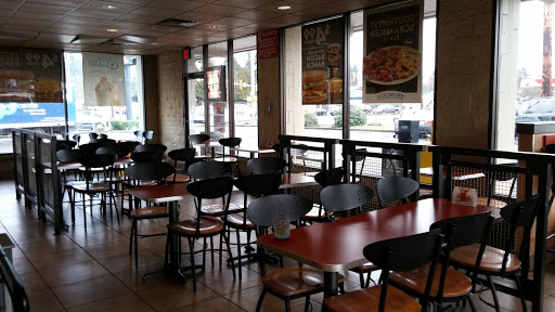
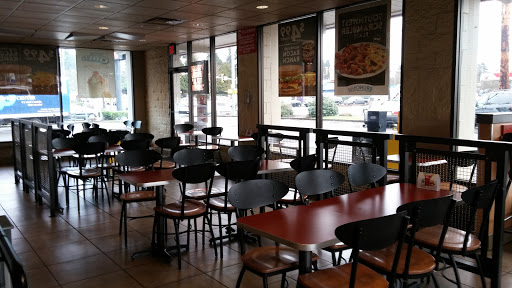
- beverage can [271,213,291,240]
